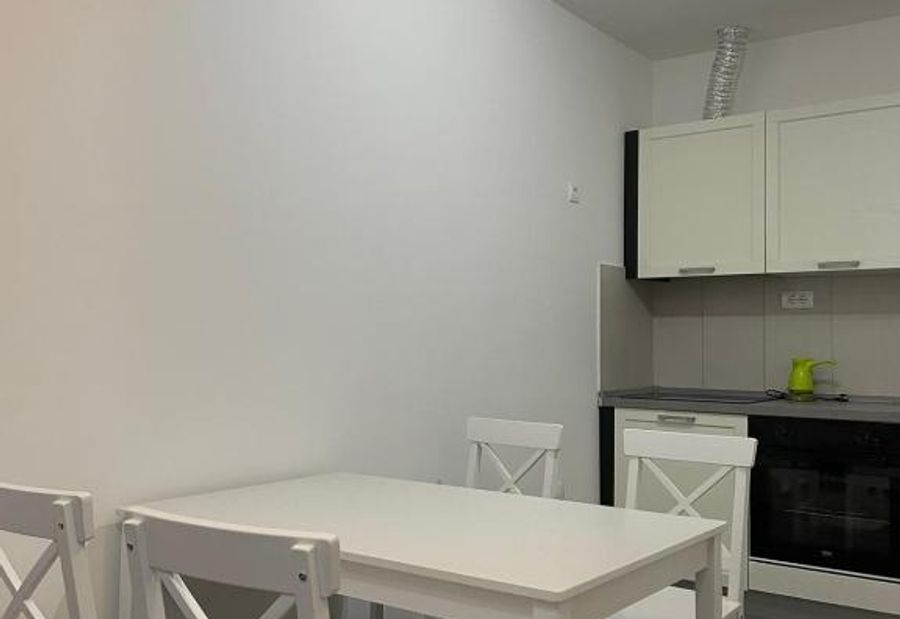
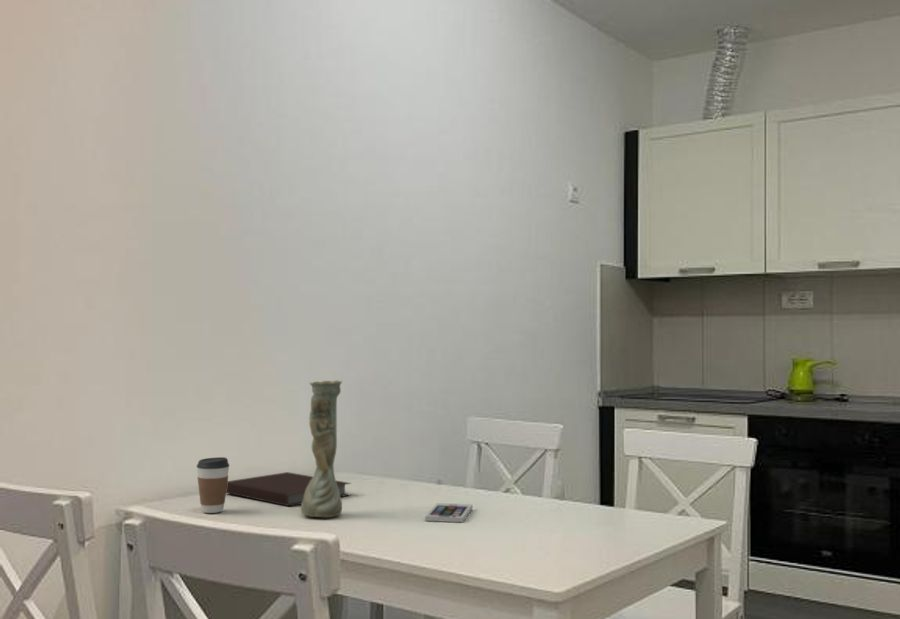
+ coffee cup [196,456,230,514]
+ smartphone [424,502,474,523]
+ vase [300,380,343,518]
+ notebook [226,471,352,507]
